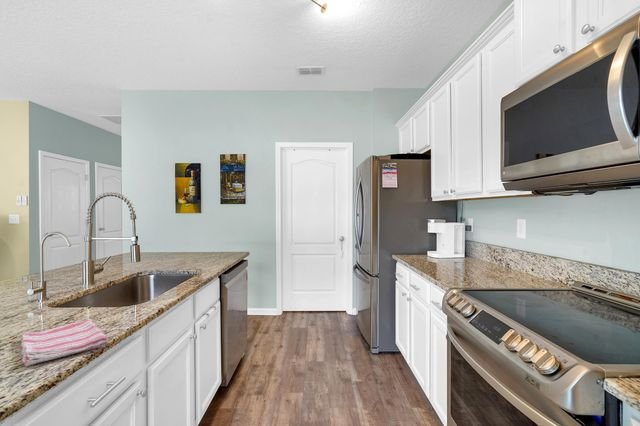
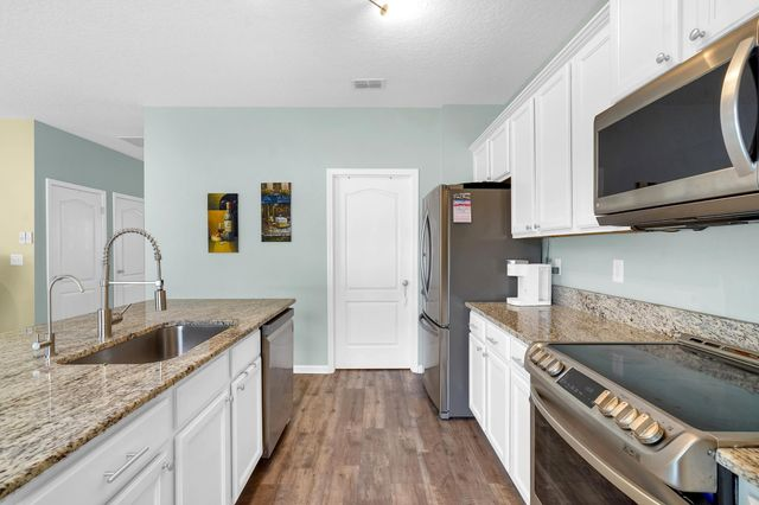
- dish towel [19,318,109,367]
